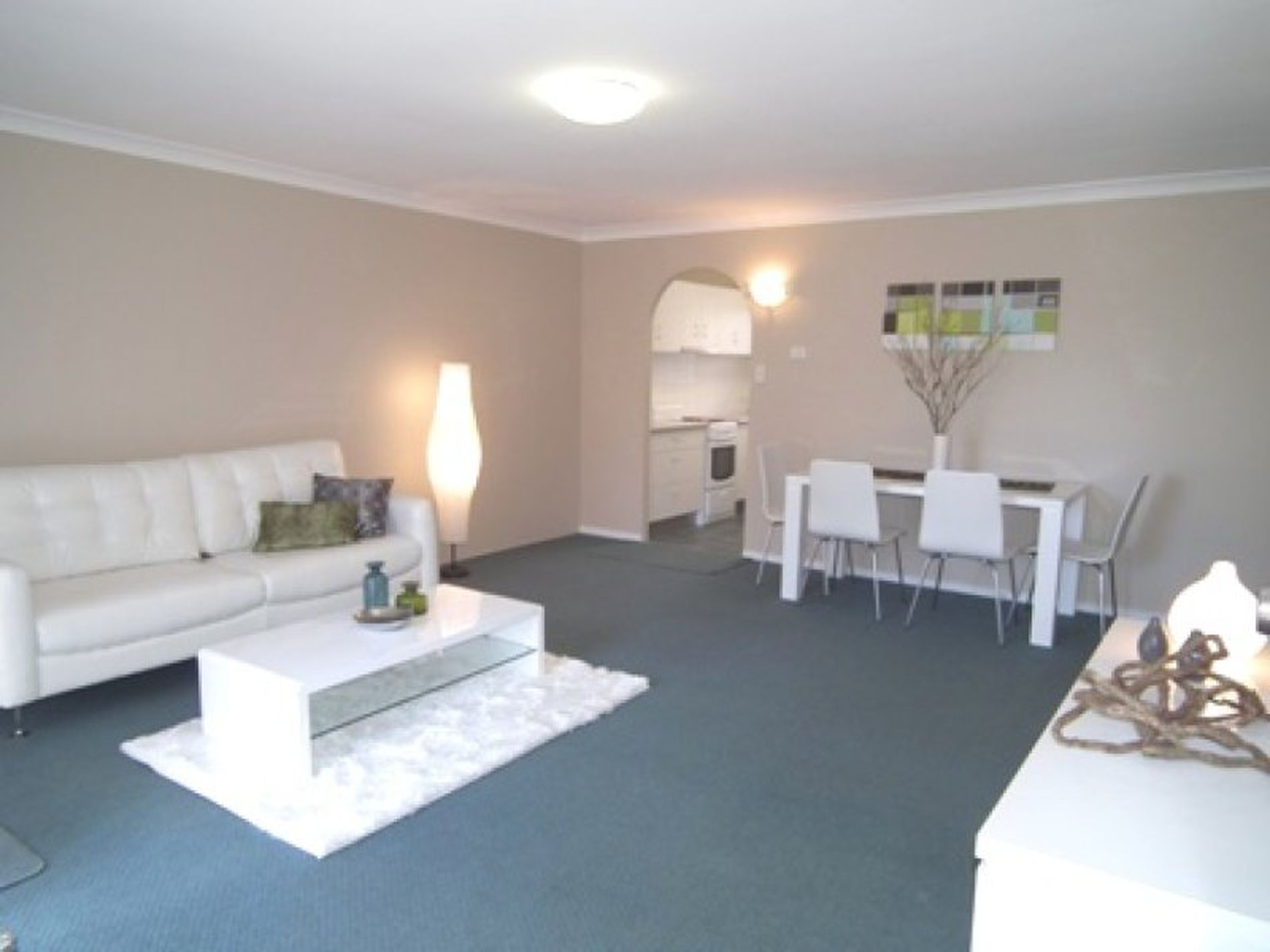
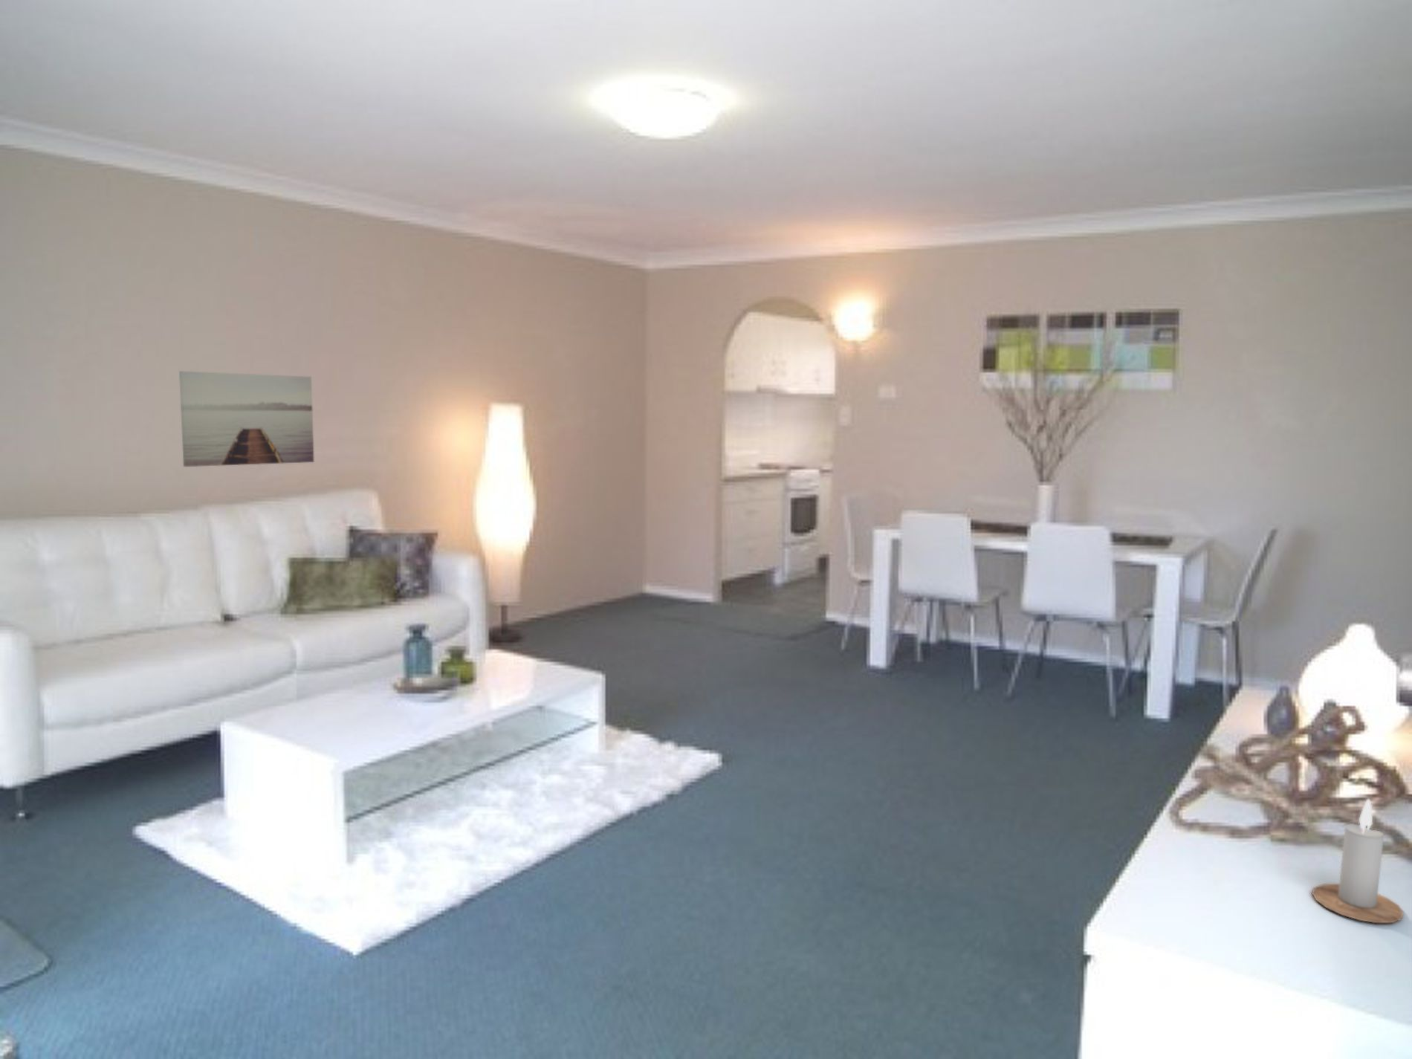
+ wall art [178,370,315,467]
+ candle [1311,799,1404,923]
